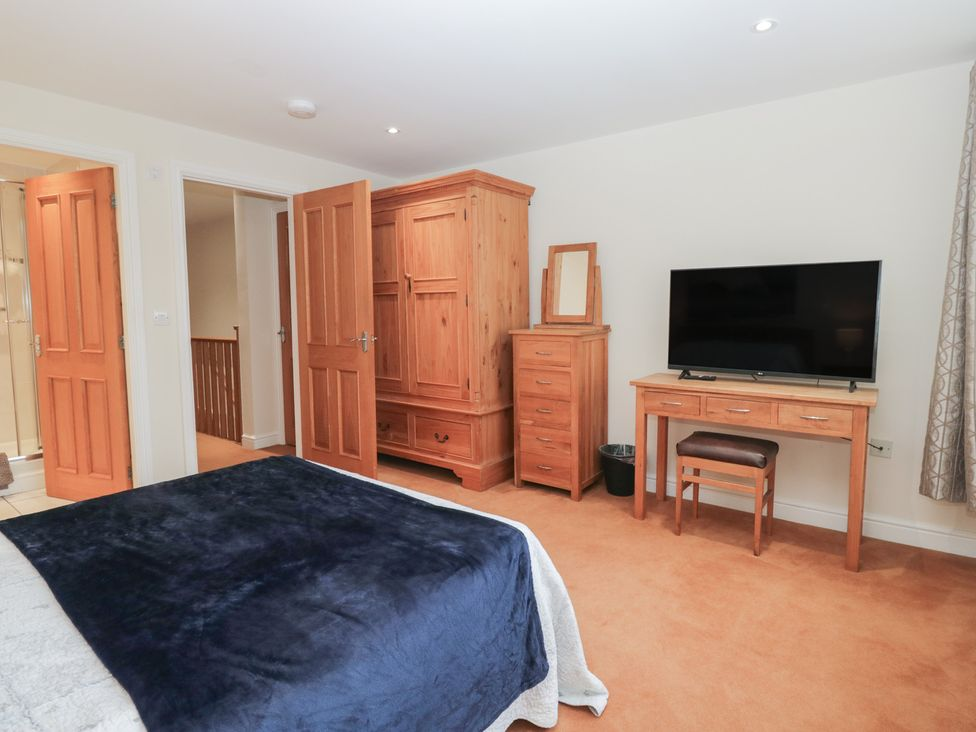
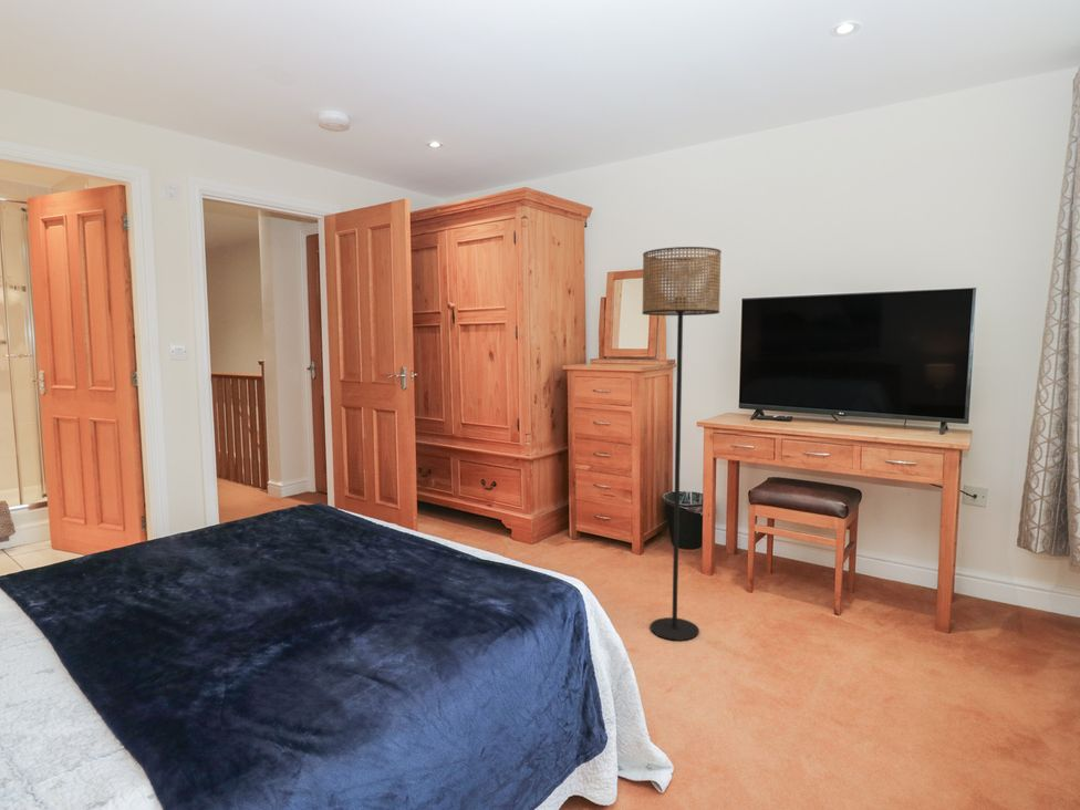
+ floor lamp [641,246,723,642]
